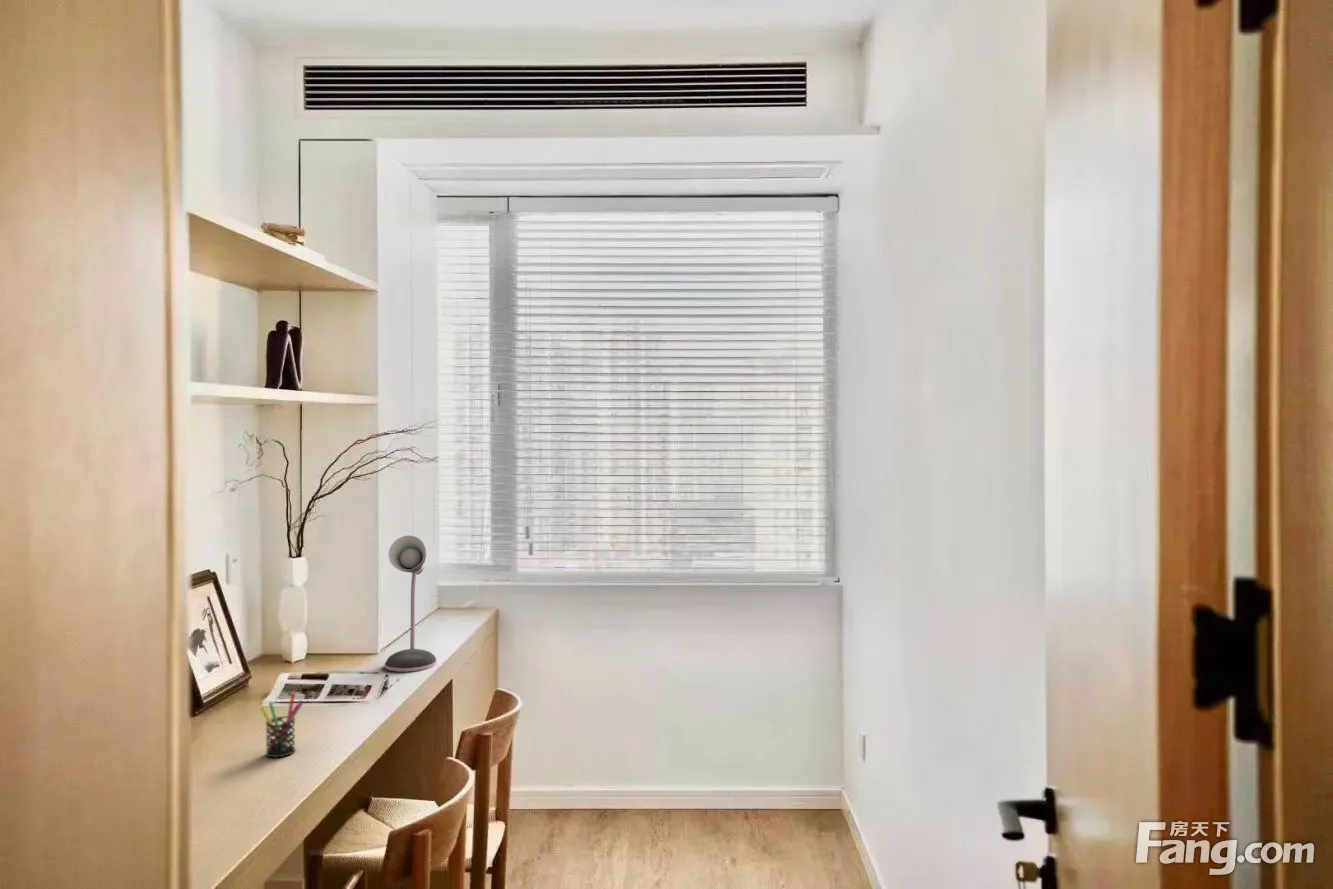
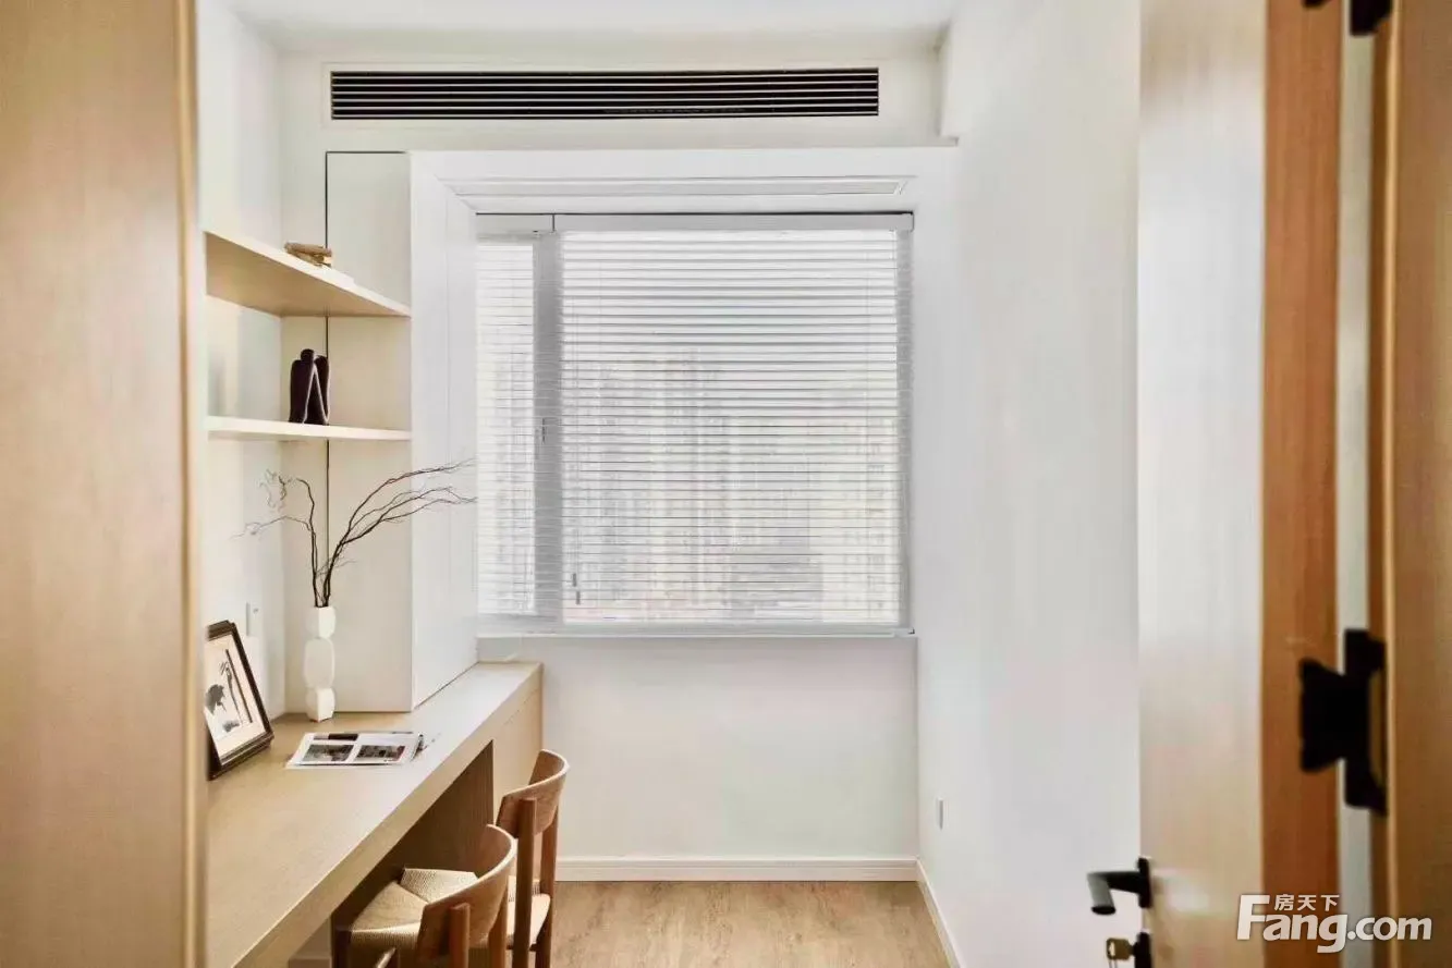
- pen holder [259,693,304,758]
- desk lamp [384,535,438,673]
